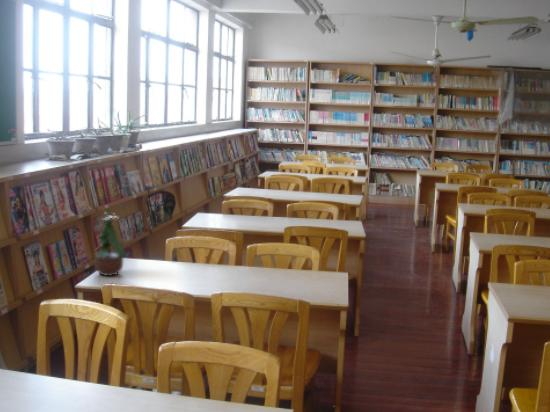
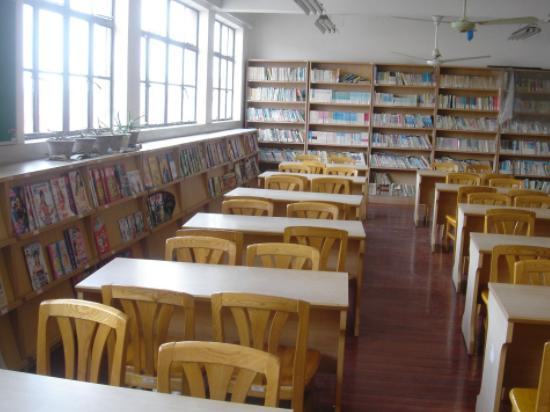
- potted plant [93,207,128,277]
